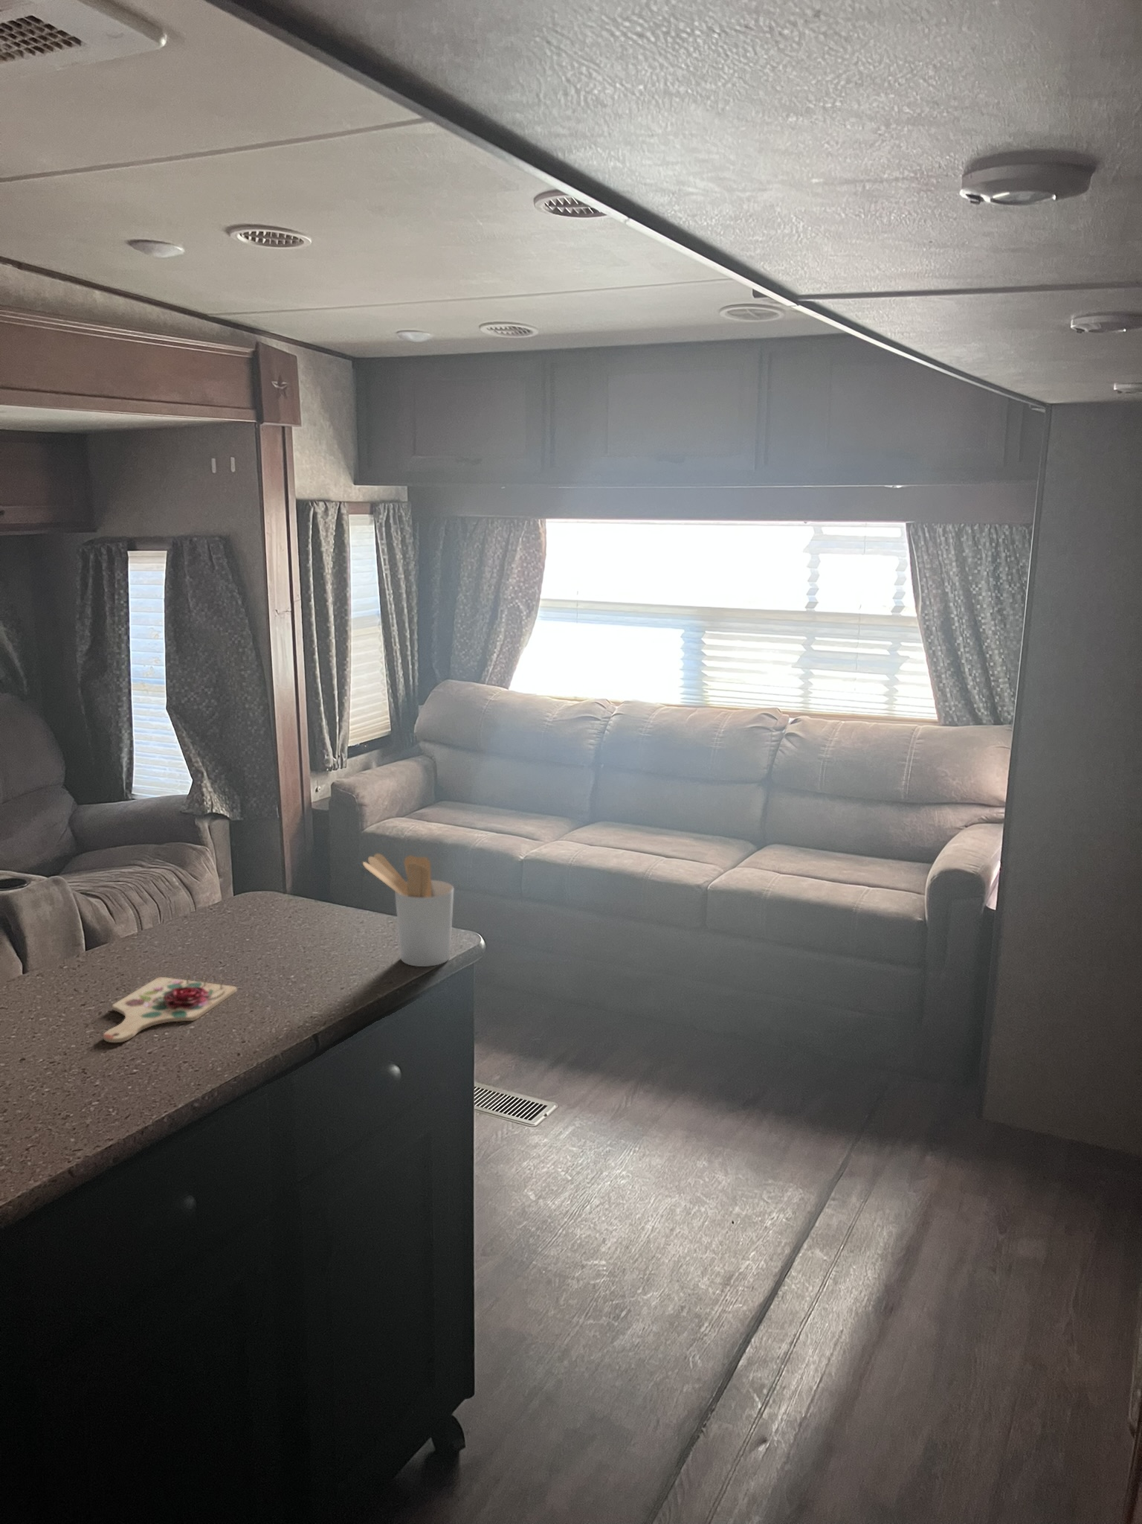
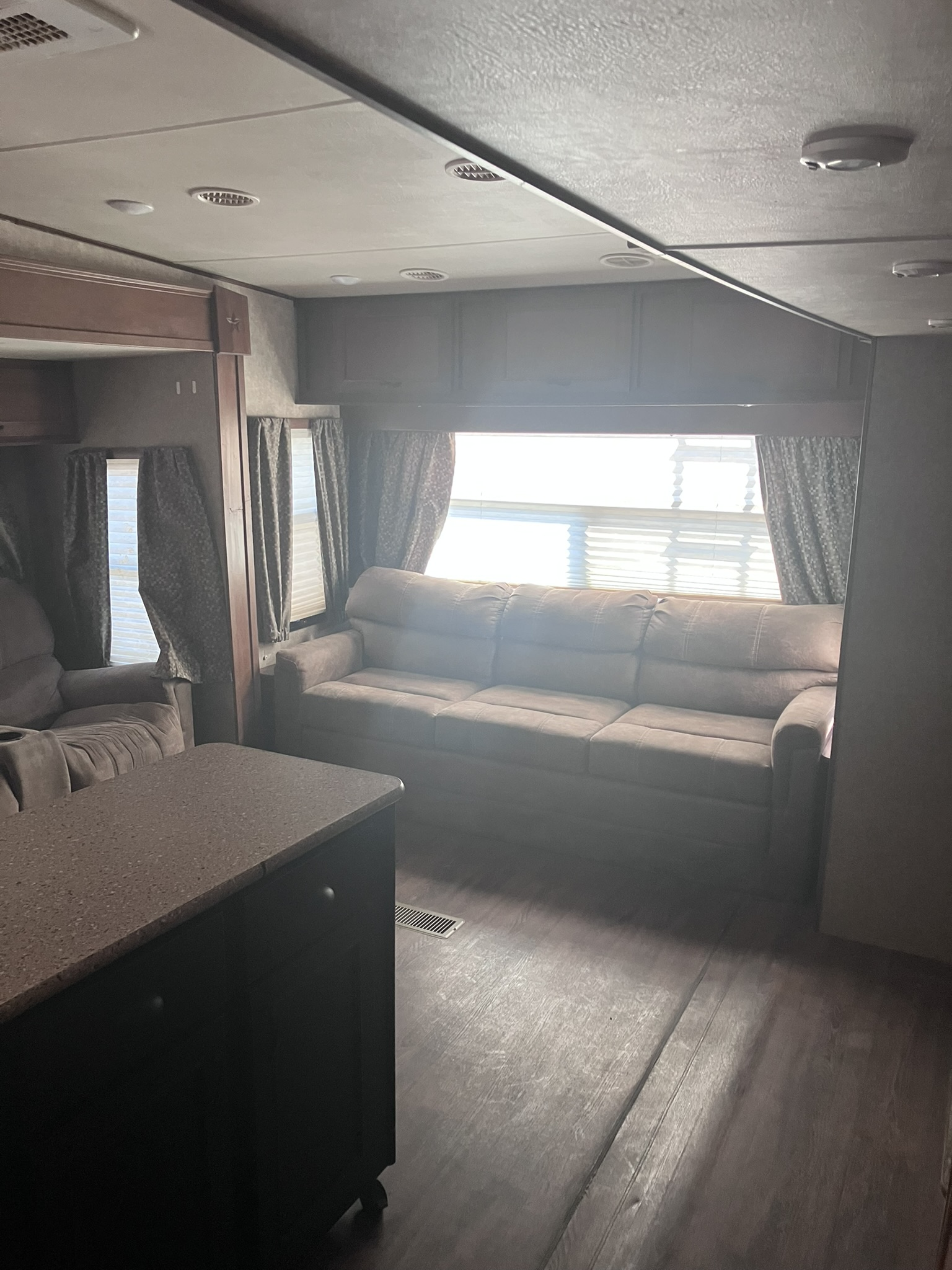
- cutting board [103,972,238,1043]
- utensil holder [362,853,455,967]
